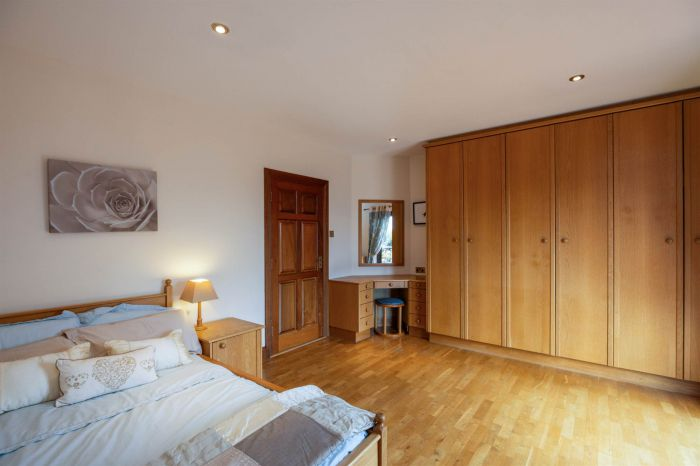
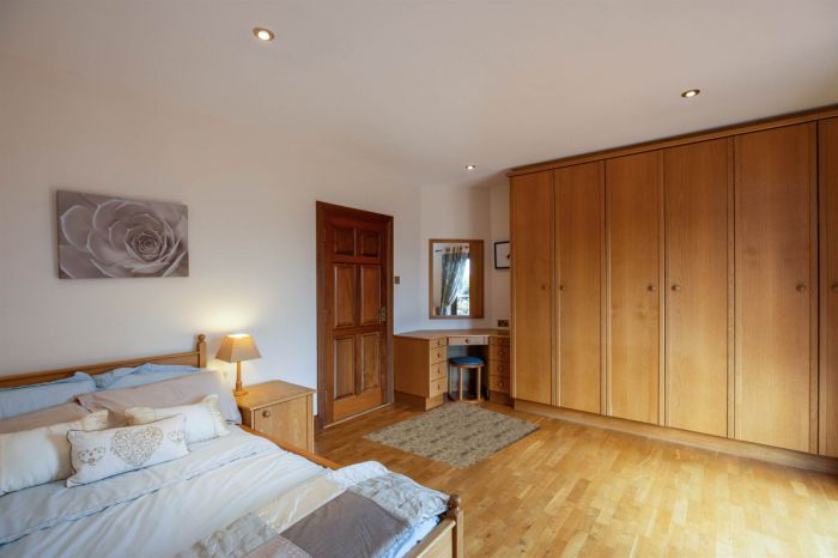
+ rug [362,400,541,471]
